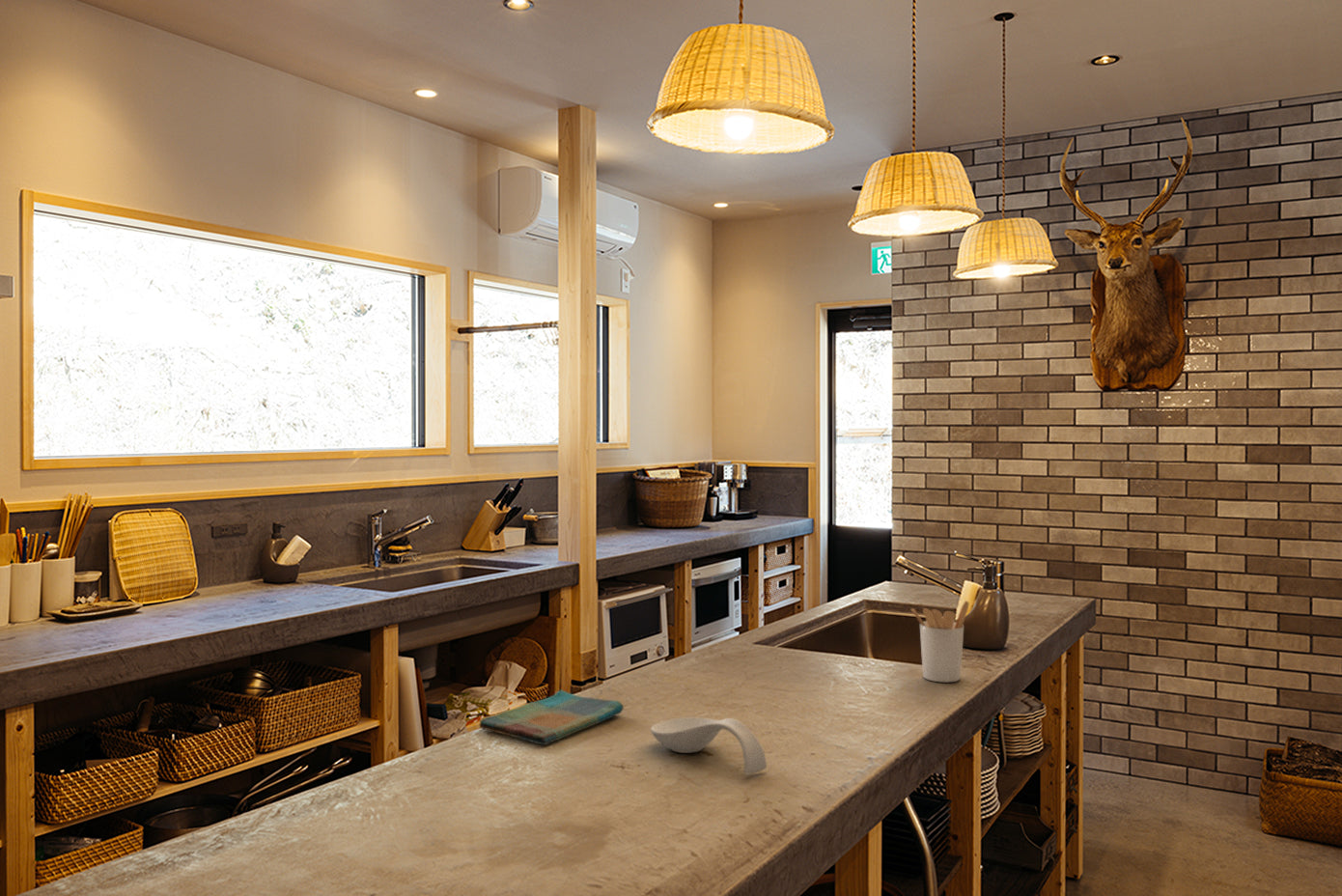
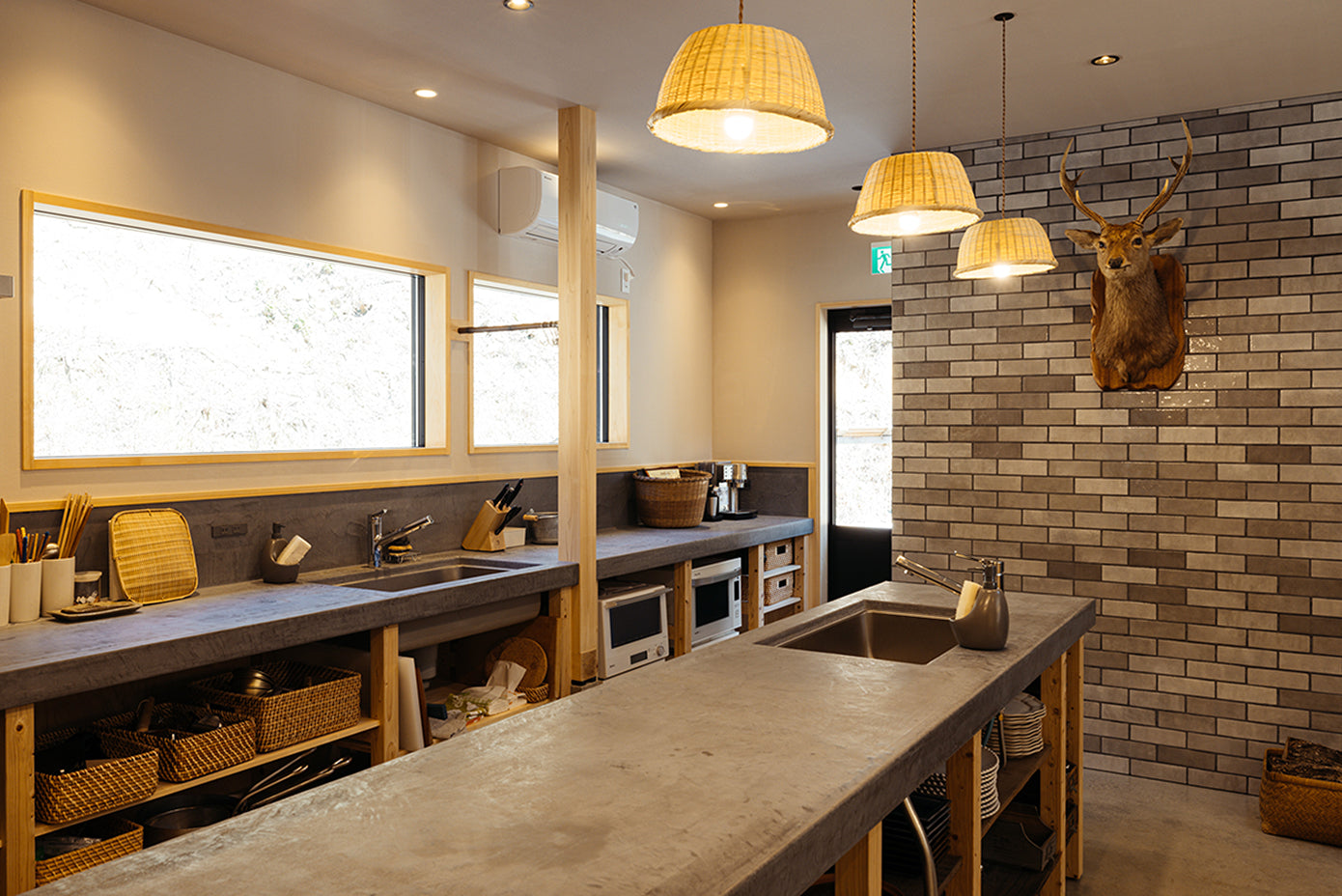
- spoon rest [650,716,768,775]
- dish towel [478,689,625,746]
- utensil holder [909,600,970,684]
